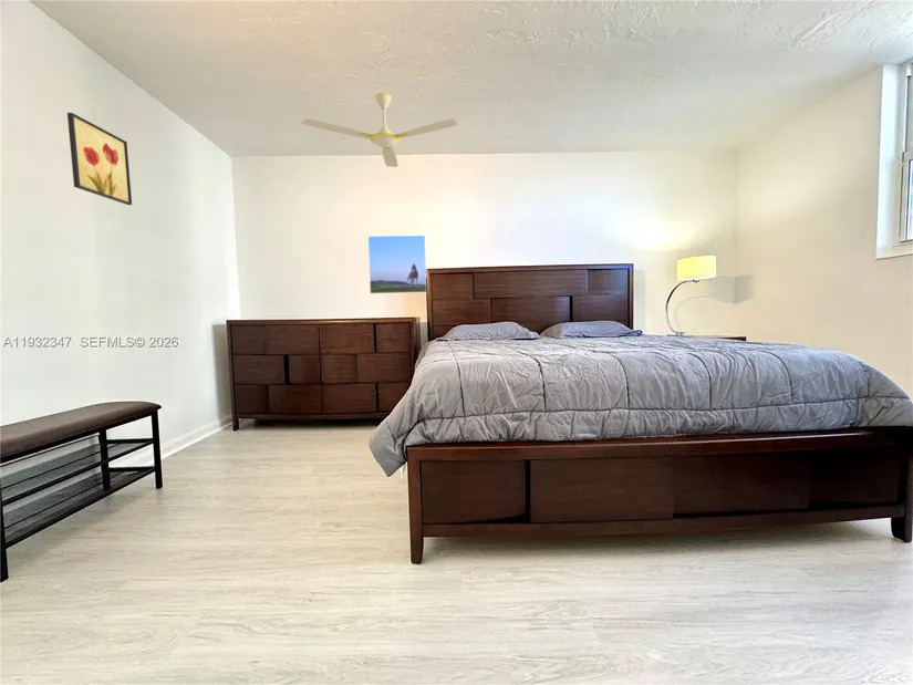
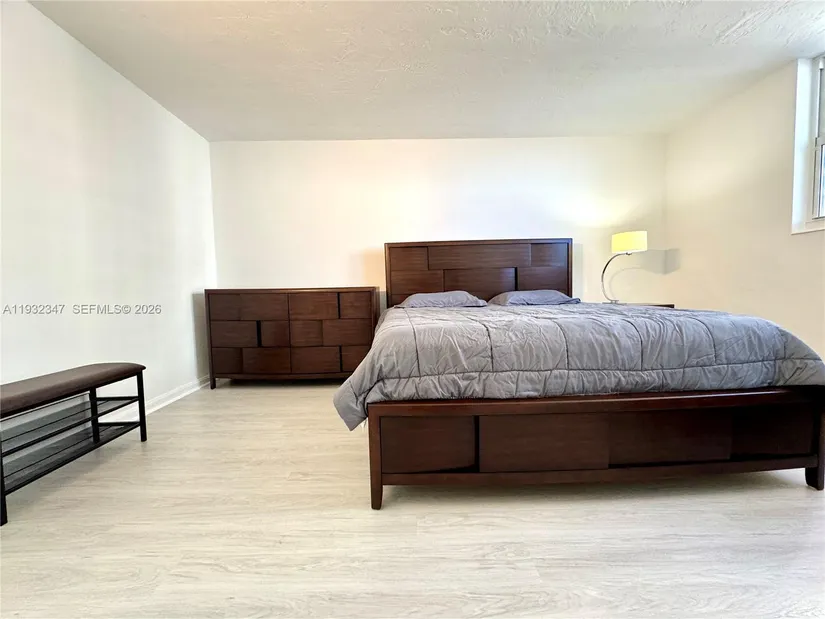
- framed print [366,233,427,295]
- ceiling fan [300,92,458,168]
- wall art [66,112,133,206]
